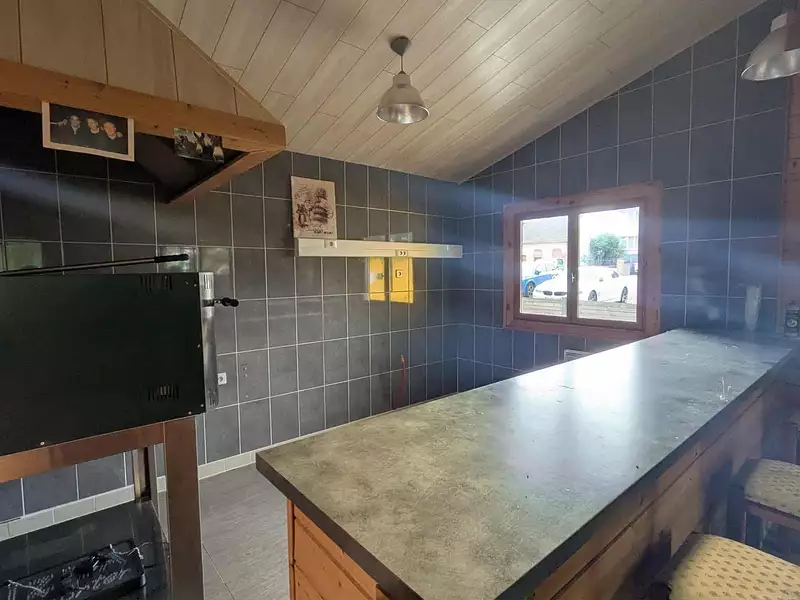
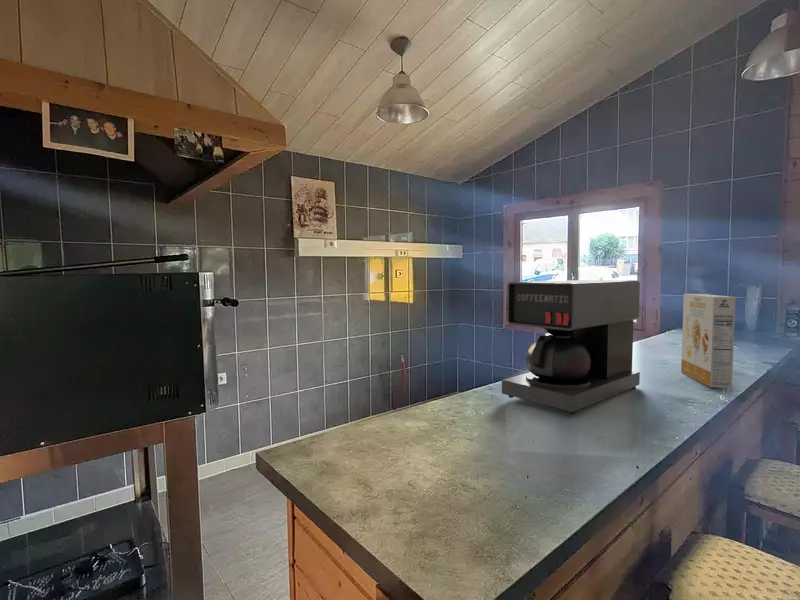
+ coffee maker [501,279,641,415]
+ cereal box [680,293,737,389]
